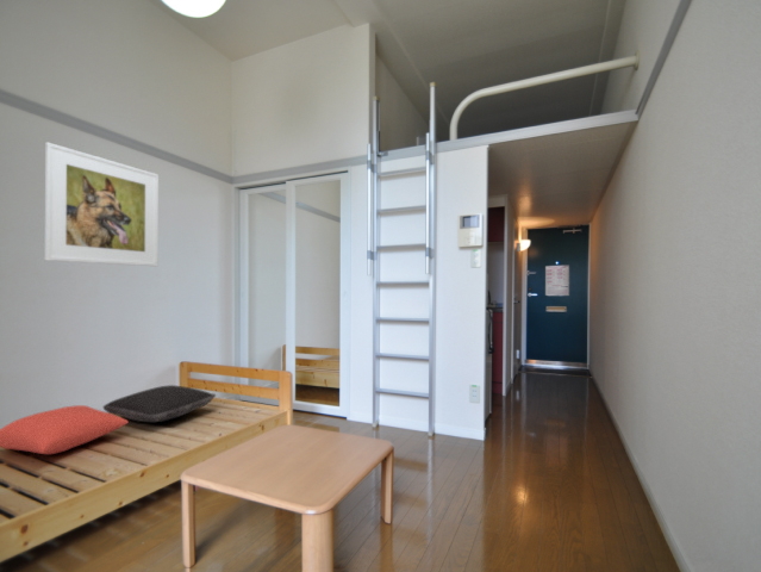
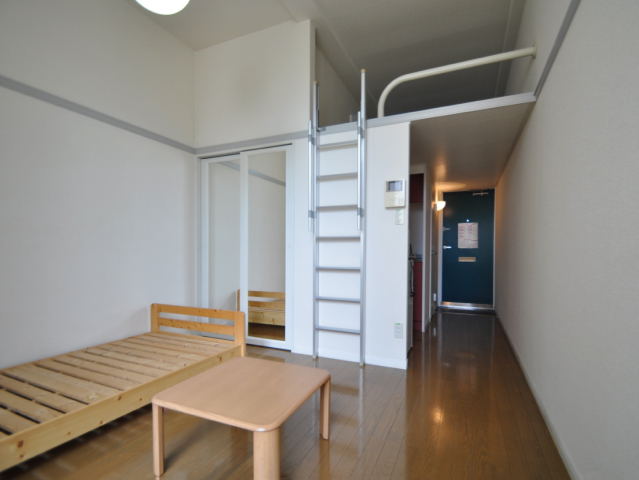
- pillow [102,384,217,423]
- cushion [0,404,130,455]
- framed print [43,141,160,267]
